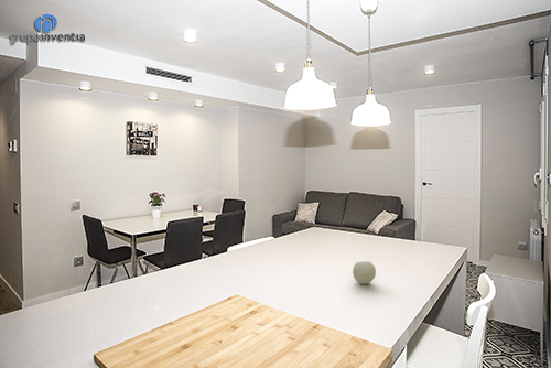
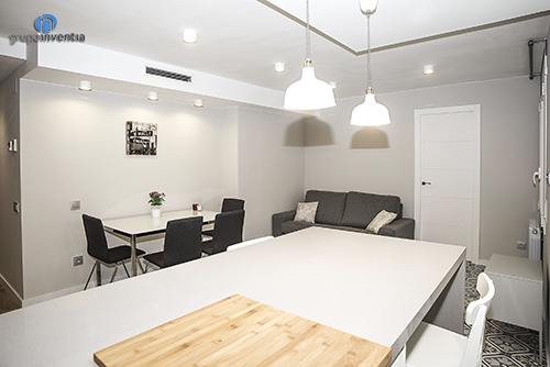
- fruit [352,260,377,285]
